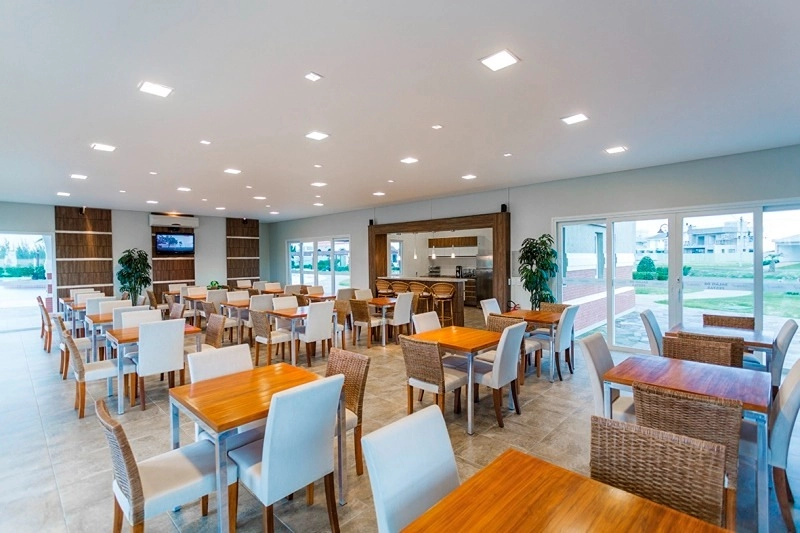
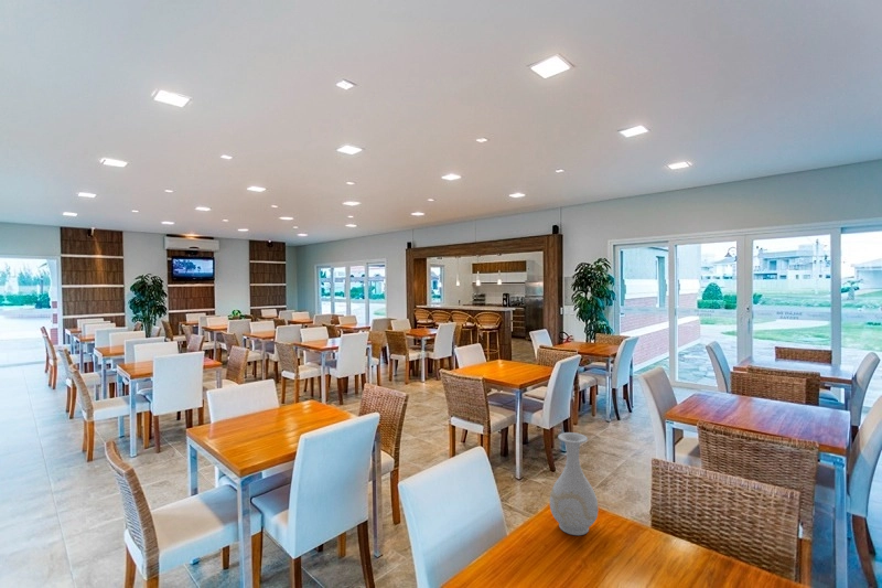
+ vase [549,431,600,536]
